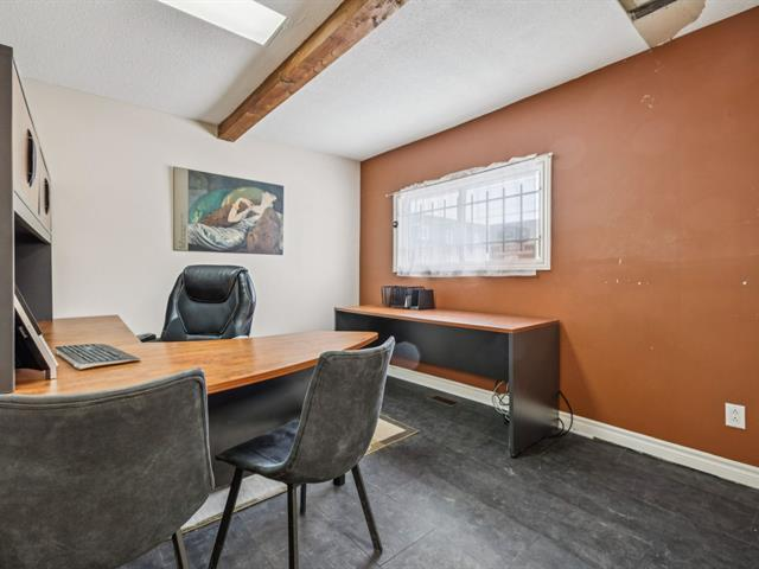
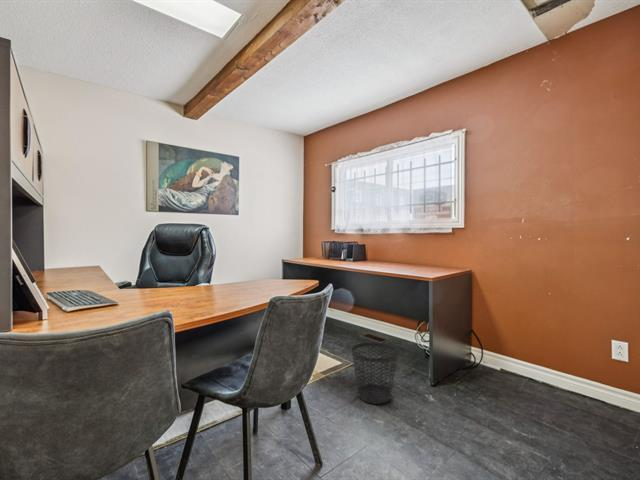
+ wastebasket [351,341,399,405]
